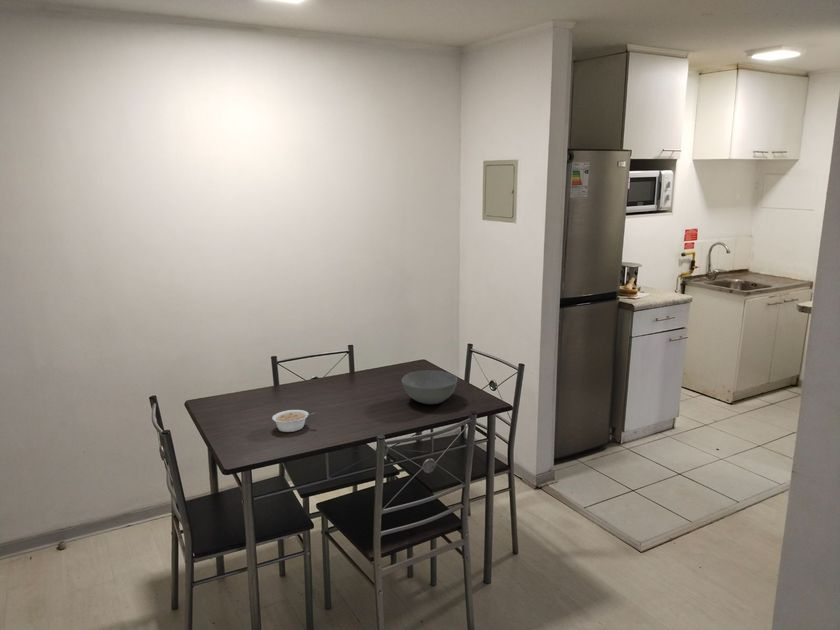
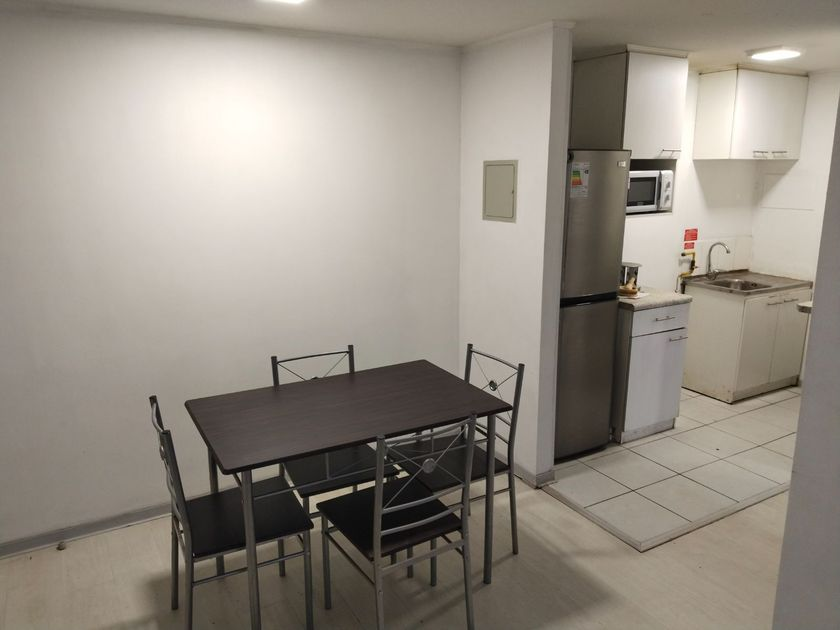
- bowl [401,369,458,405]
- legume [271,409,317,433]
